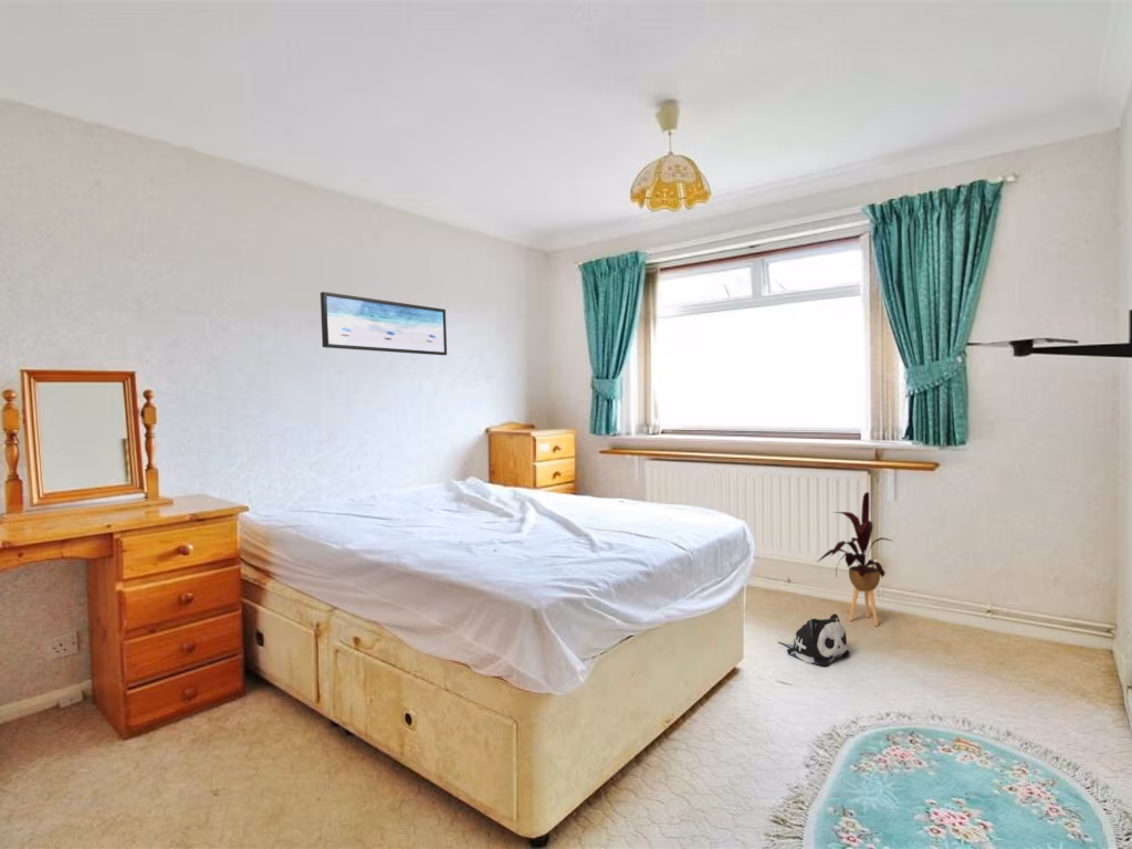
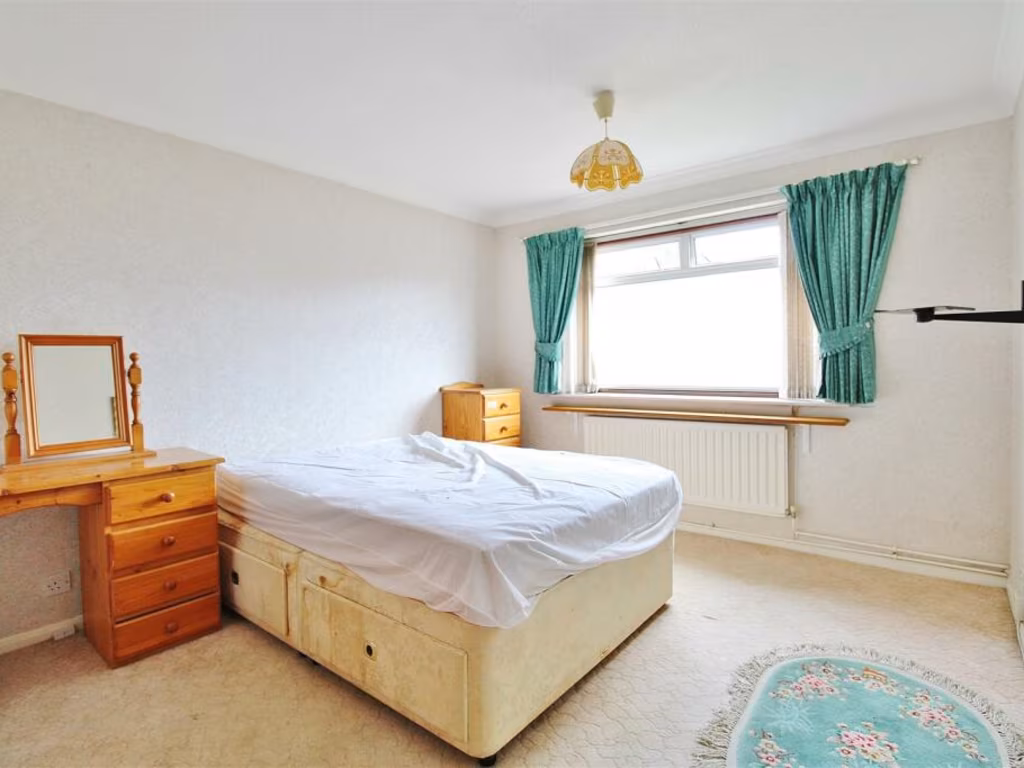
- house plant [816,491,894,627]
- plush toy [776,612,850,667]
- wall art [319,291,448,356]
